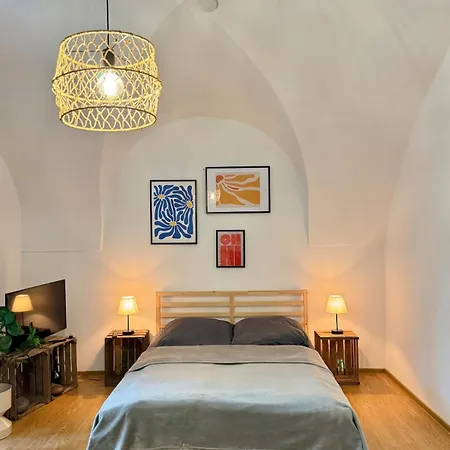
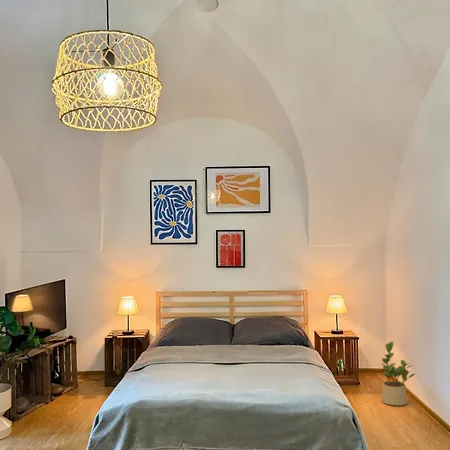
+ potted plant [380,341,416,406]
